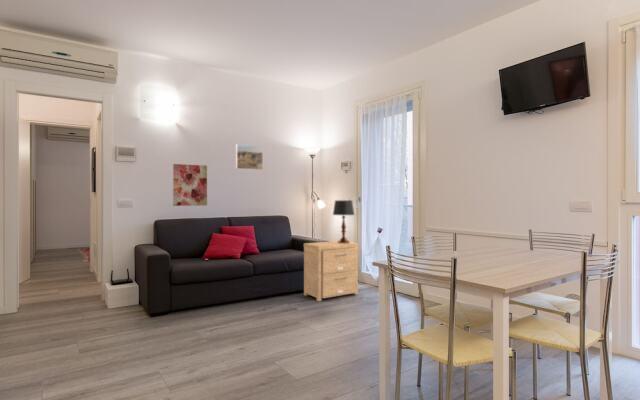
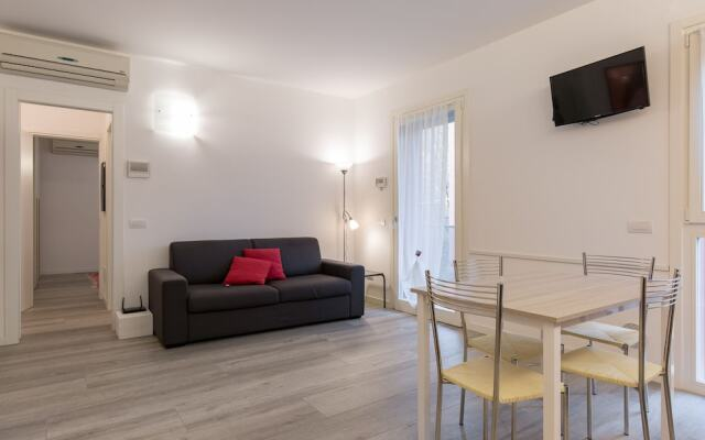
- wall art [172,163,208,207]
- side table [303,240,359,302]
- table lamp [332,199,355,243]
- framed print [235,143,264,171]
